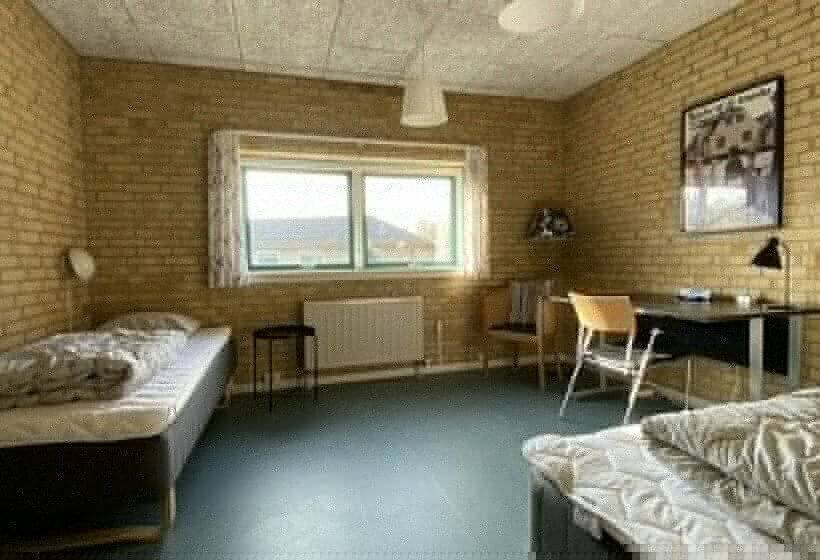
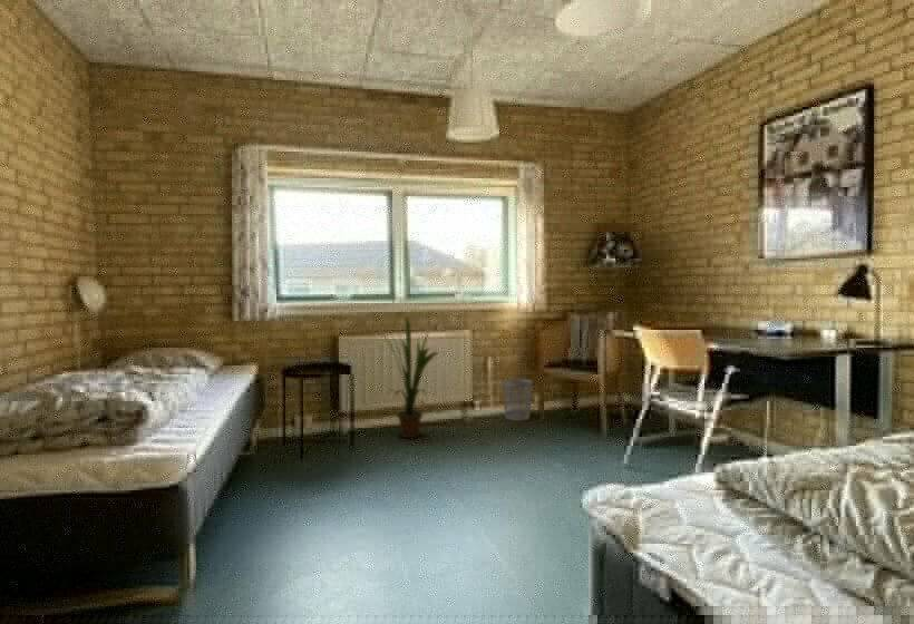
+ wastebasket [502,378,534,422]
+ house plant [373,313,440,439]
